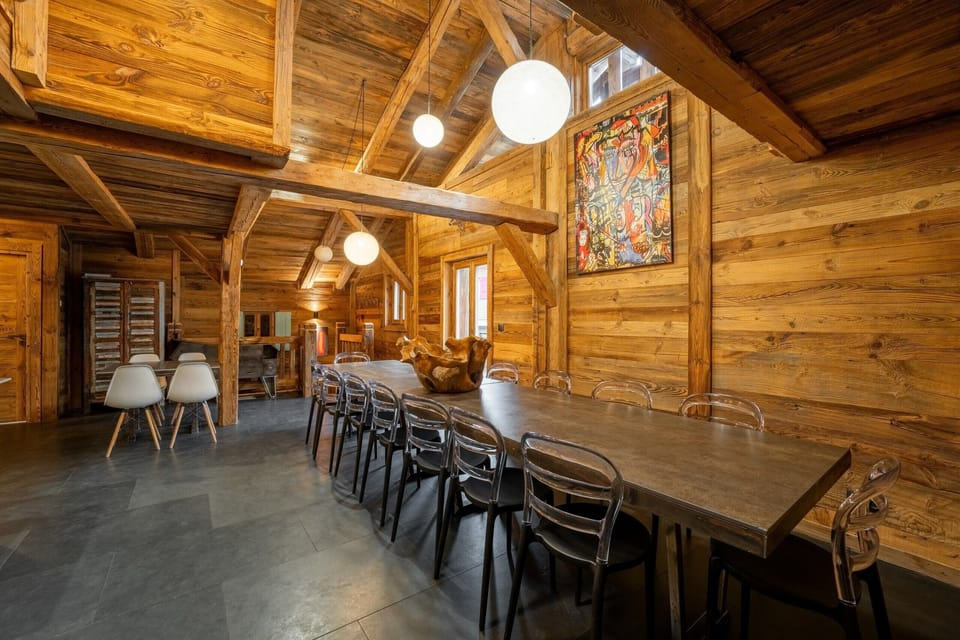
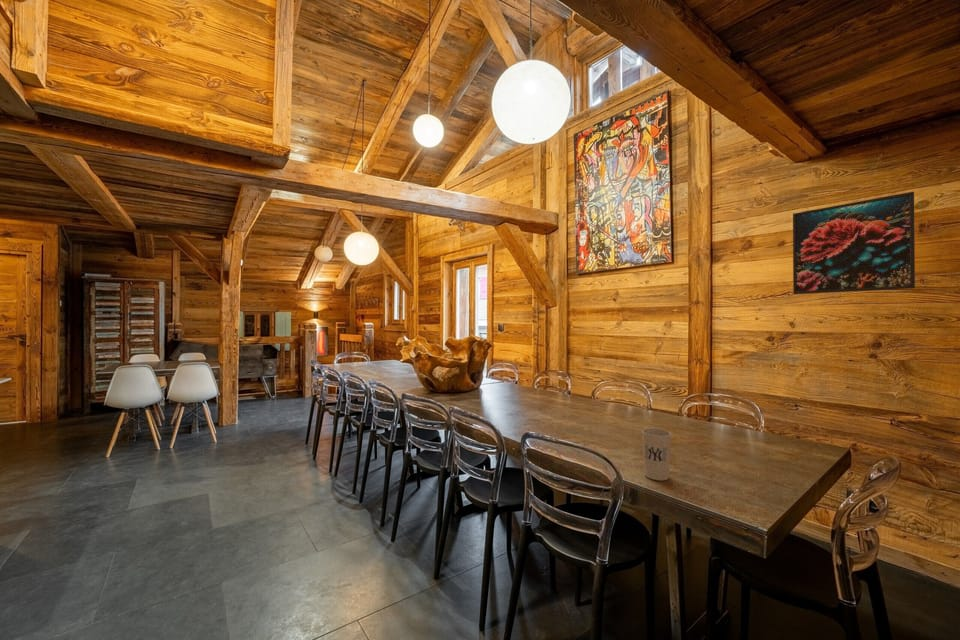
+ cup [641,428,672,482]
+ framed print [792,191,916,295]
